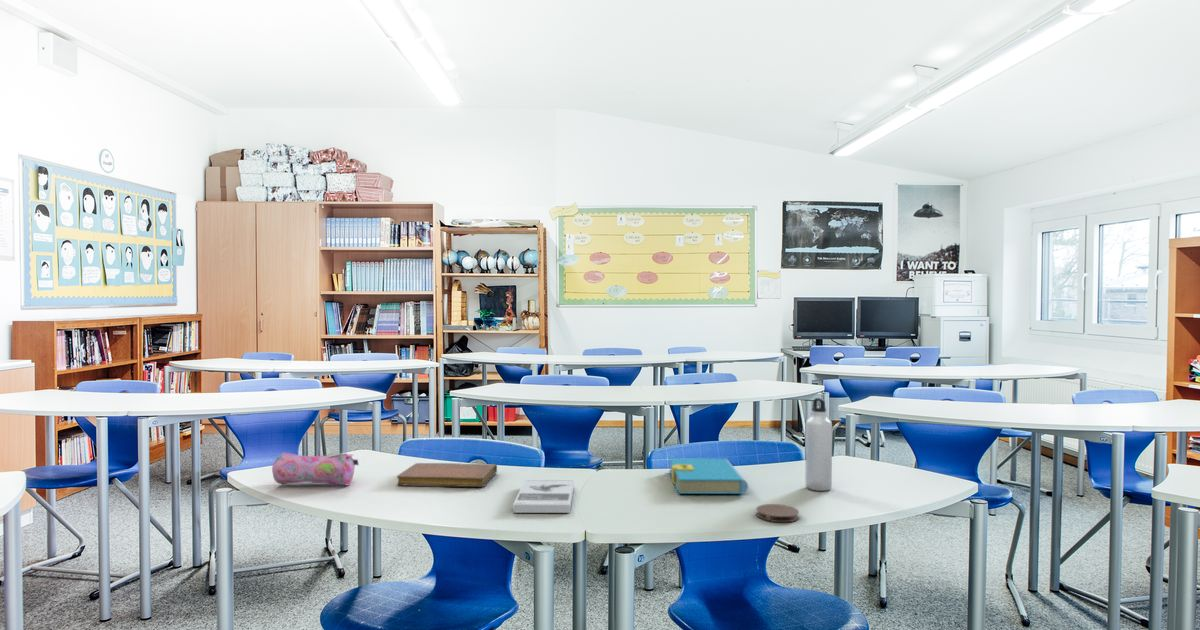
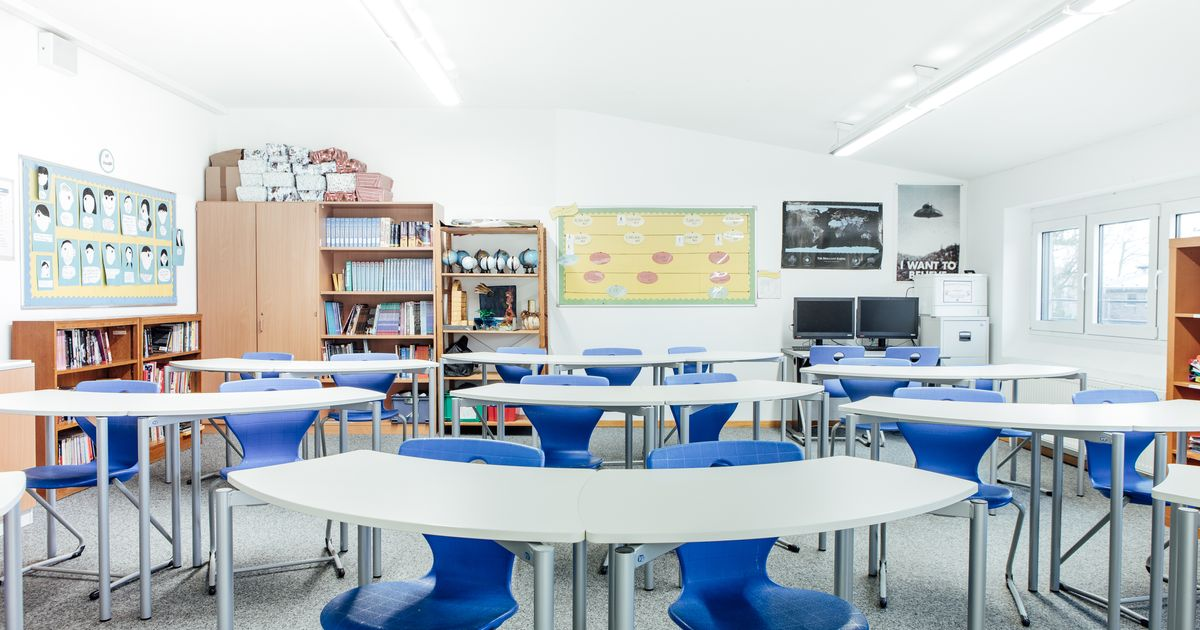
- coaster [755,503,800,523]
- book [512,479,575,514]
- pencil case [271,452,360,486]
- book [668,457,749,495]
- notebook [396,462,498,488]
- water bottle [804,397,833,492]
